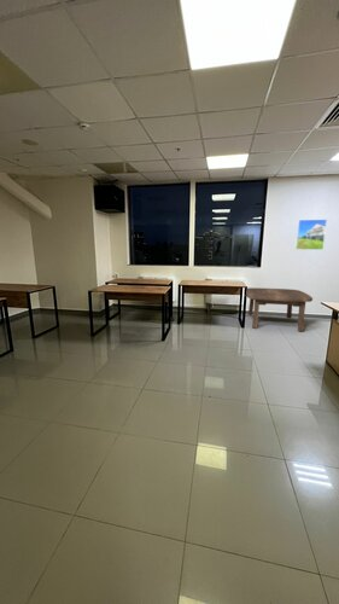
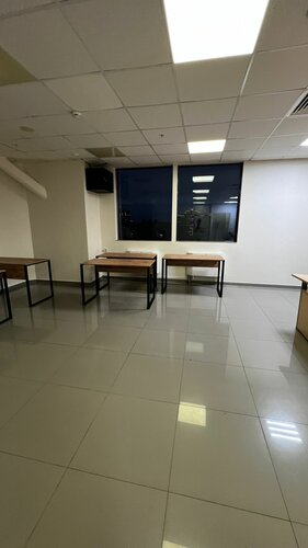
- coffee table [245,286,314,332]
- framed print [294,219,328,251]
